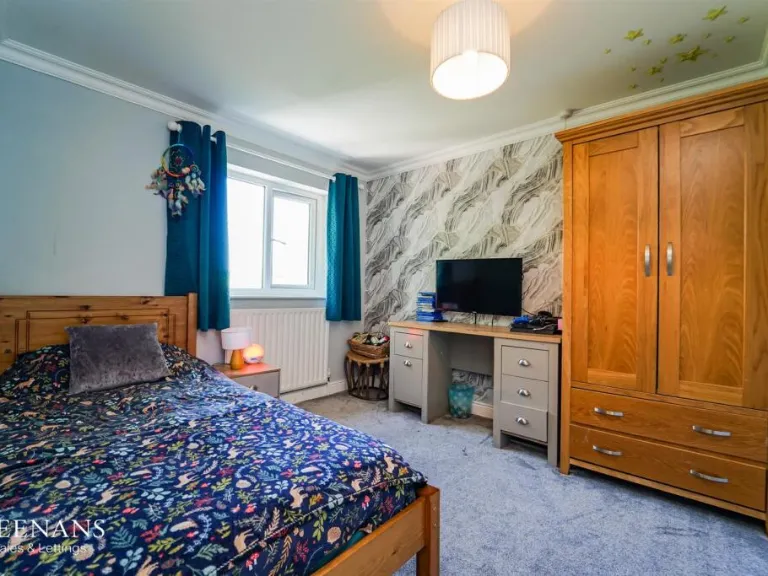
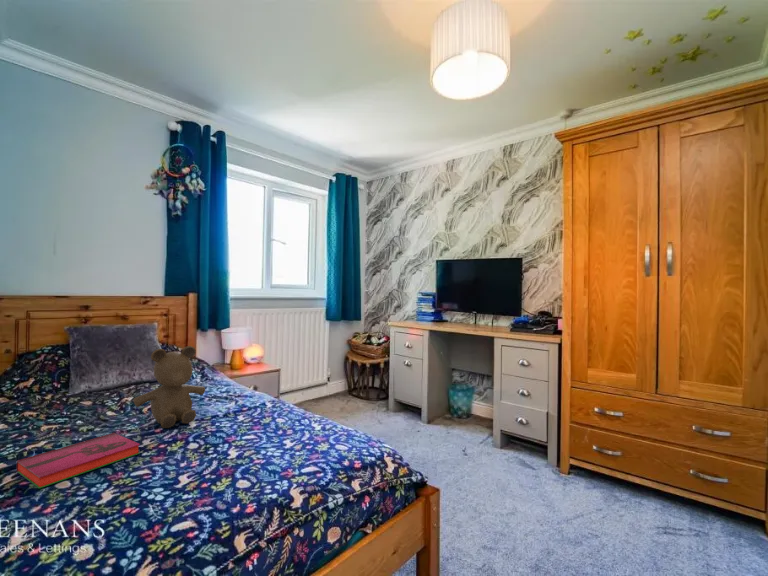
+ hardback book [15,432,141,489]
+ teddy bear [133,345,206,429]
